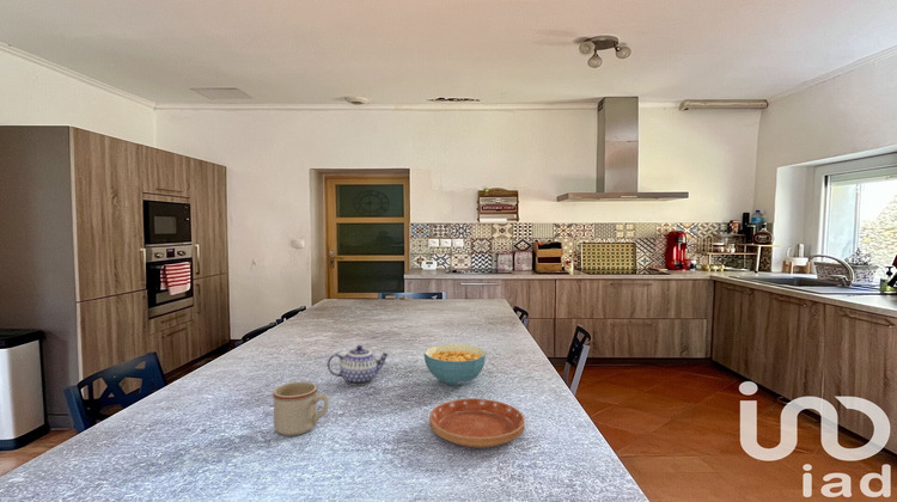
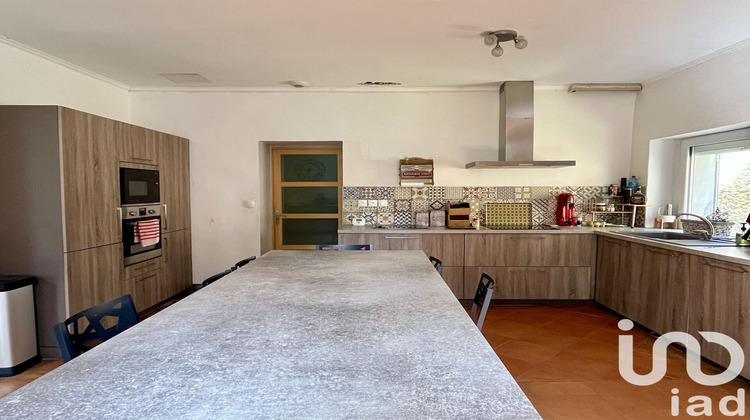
- saucer [428,398,526,449]
- cereal bowl [423,343,487,387]
- mug [271,381,330,437]
- teapot [327,344,391,387]
